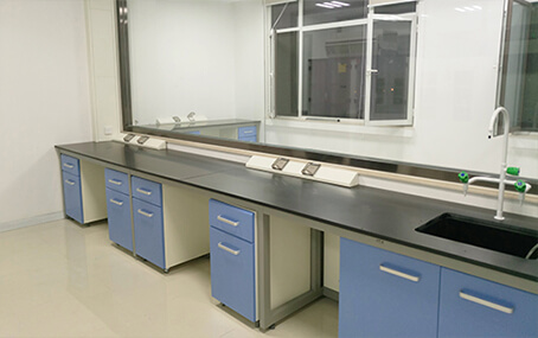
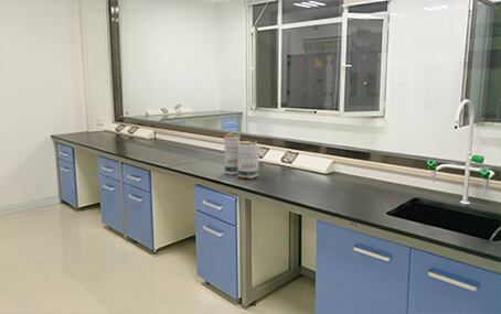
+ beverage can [223,132,259,180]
